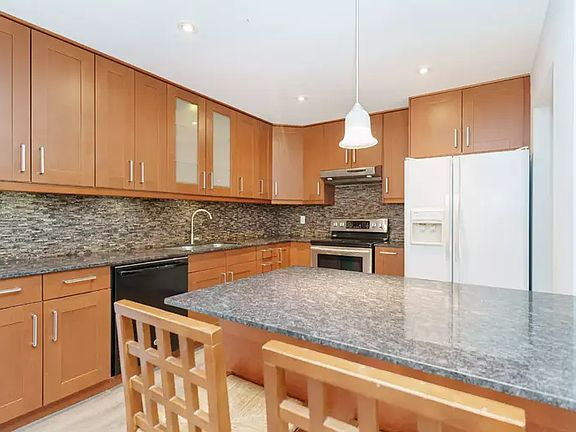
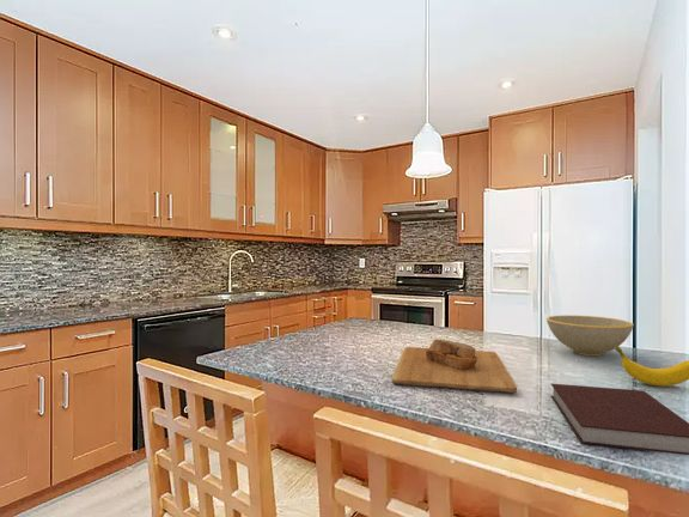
+ bowl [545,314,635,357]
+ banana [615,346,689,388]
+ cutting board [391,339,518,394]
+ notebook [550,383,689,456]
